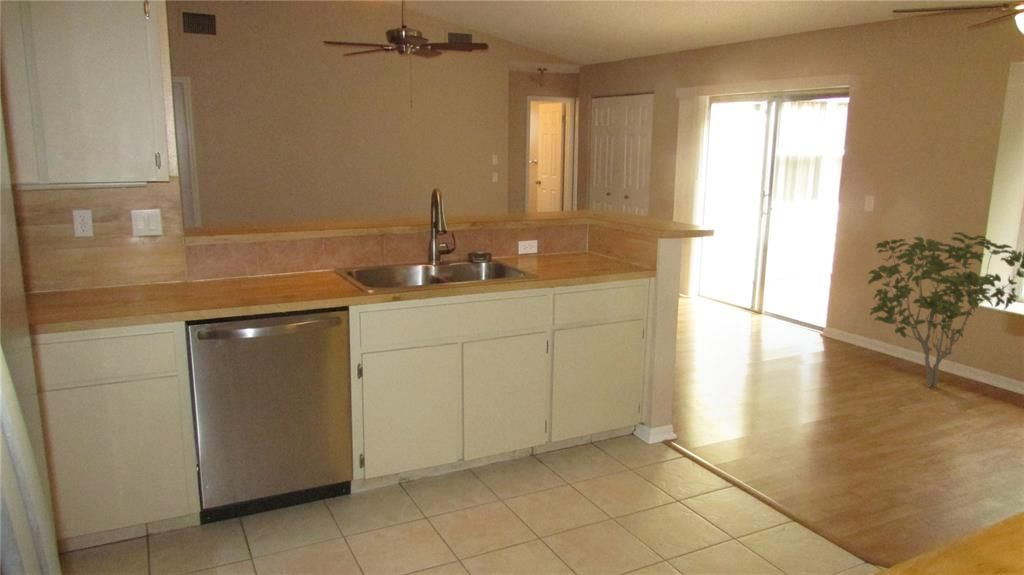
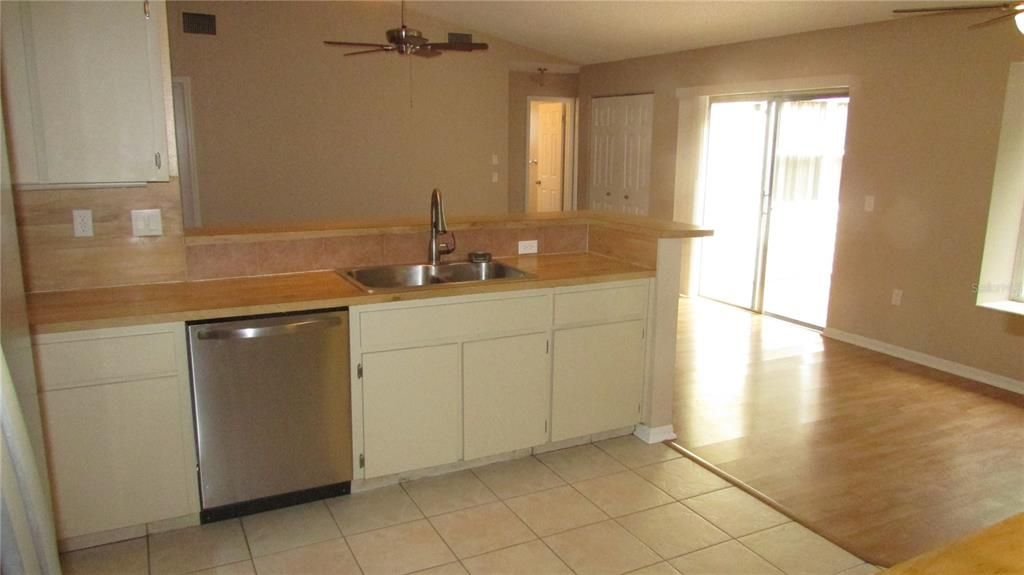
- shrub [867,231,1024,388]
